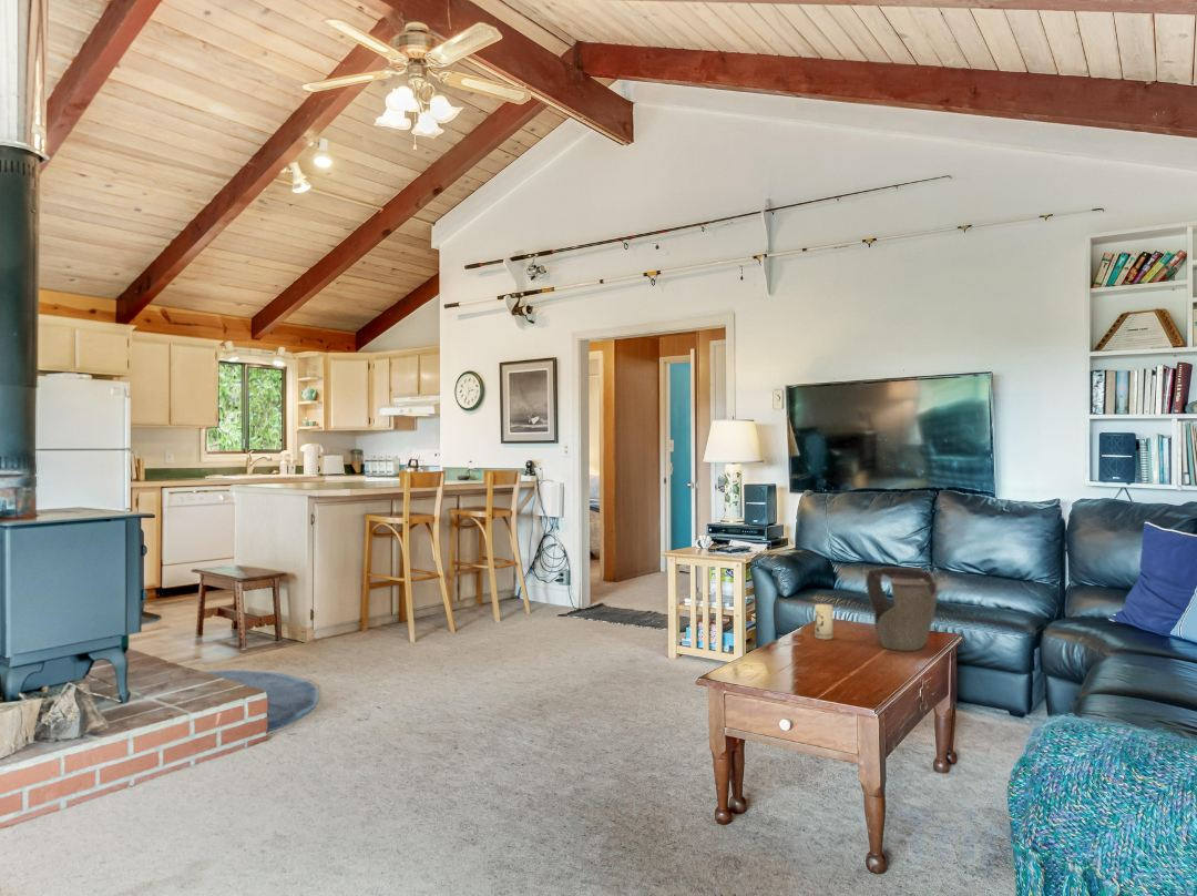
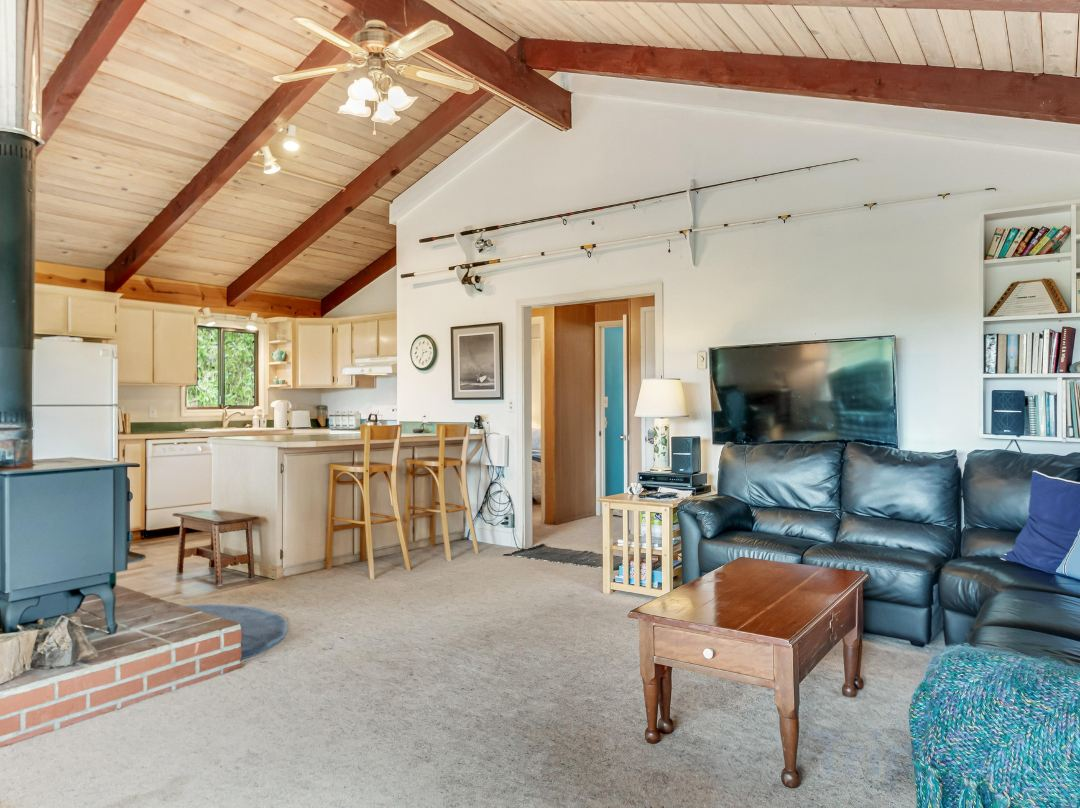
- candle [814,603,835,641]
- decorative bowl [860,566,939,652]
